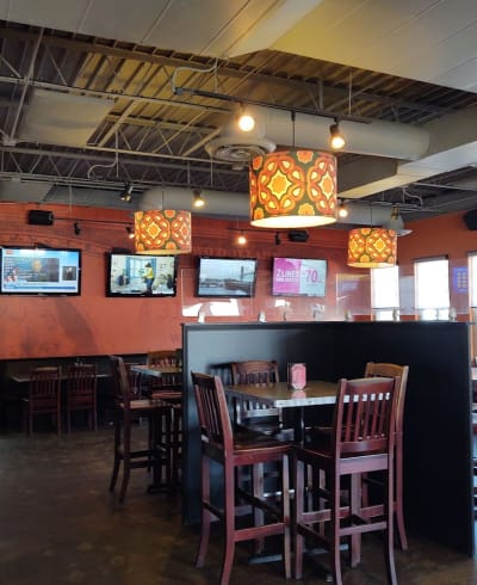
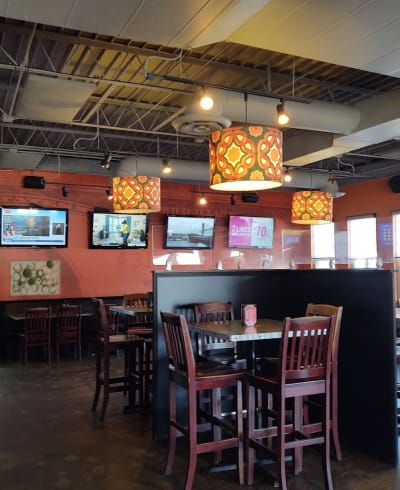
+ wall art [9,259,62,297]
